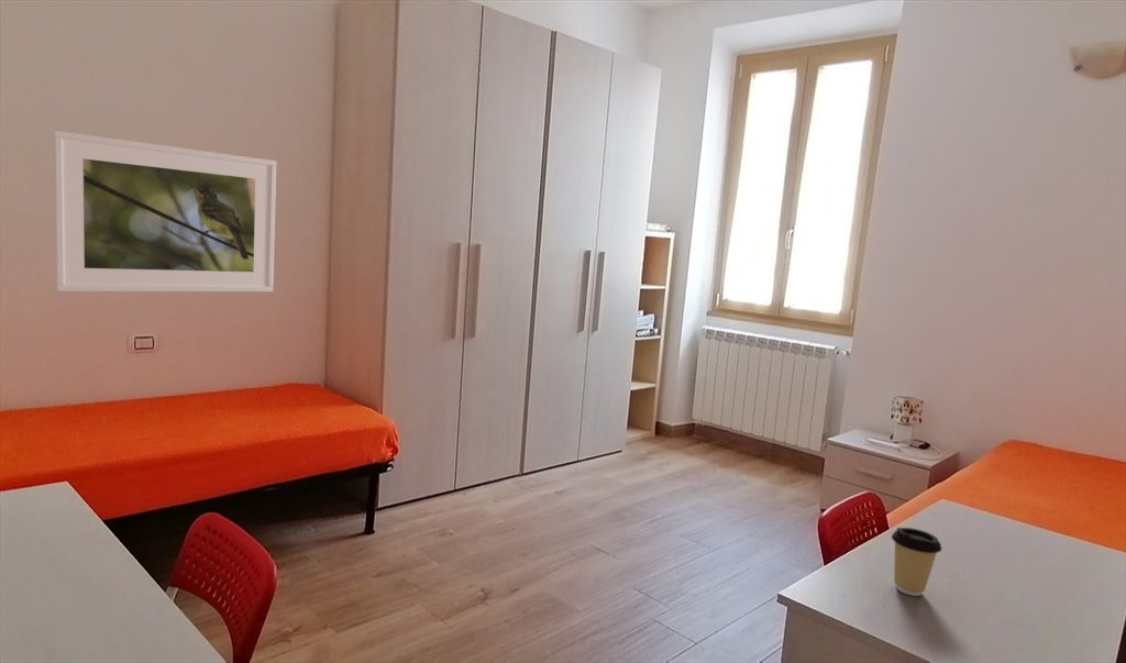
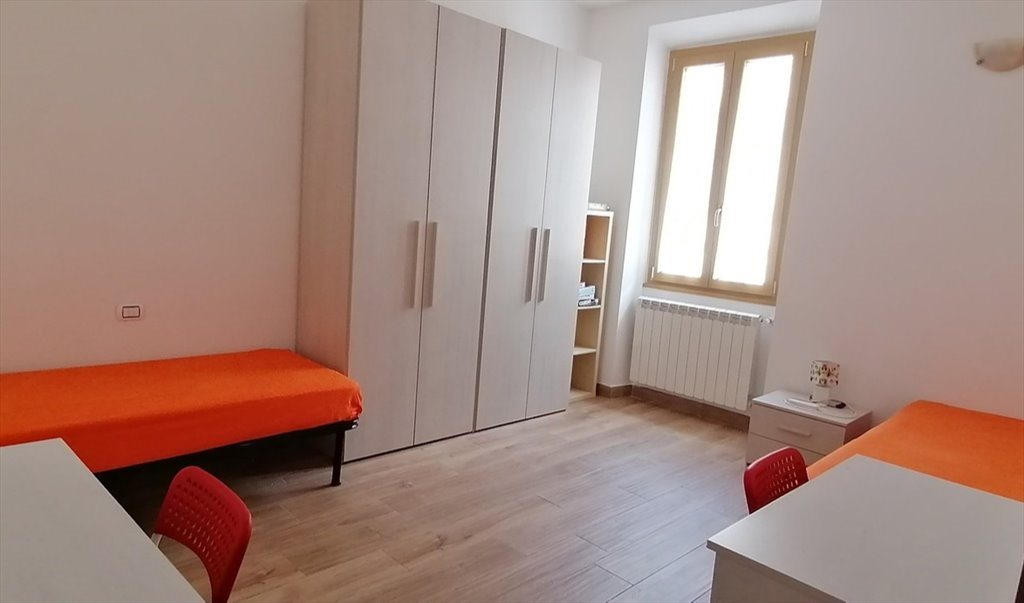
- coffee cup [891,527,942,597]
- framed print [52,130,277,292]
